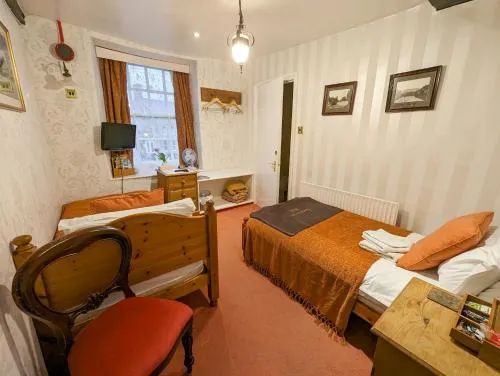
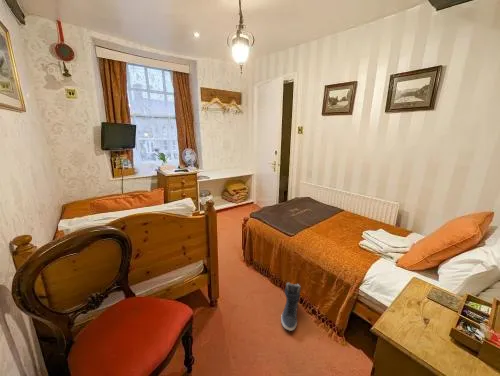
+ sneaker [280,281,302,332]
